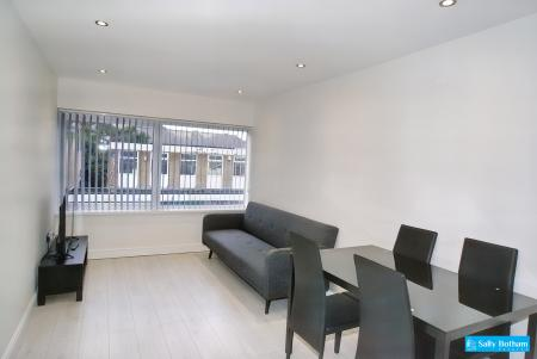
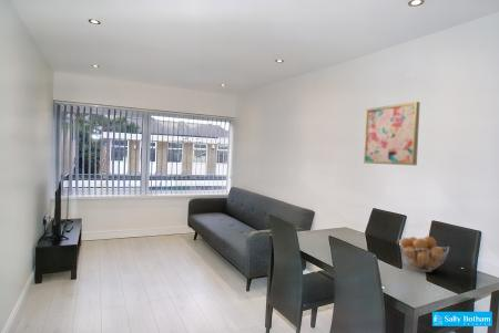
+ wall art [363,101,421,166]
+ fruit basket [398,236,450,273]
